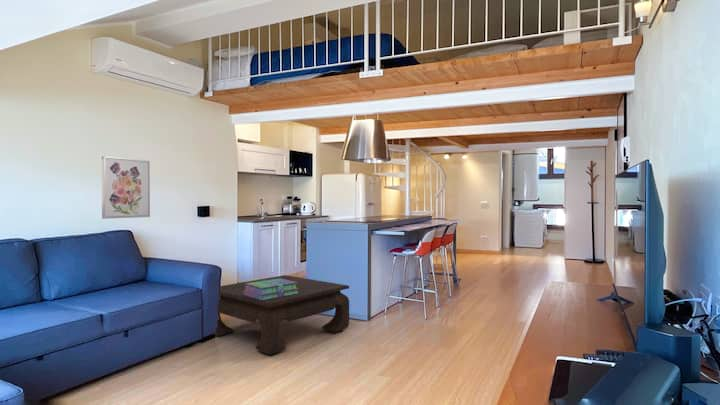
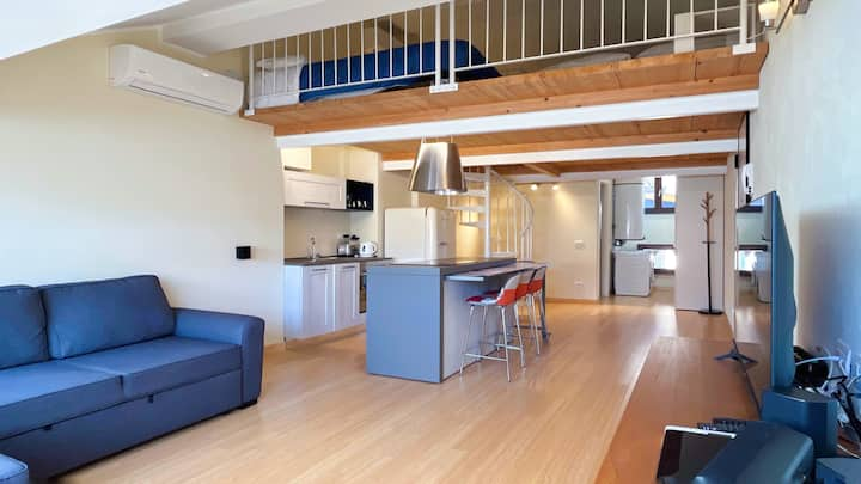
- stack of books [243,278,299,300]
- coffee table [213,274,350,356]
- wall art [101,155,151,220]
